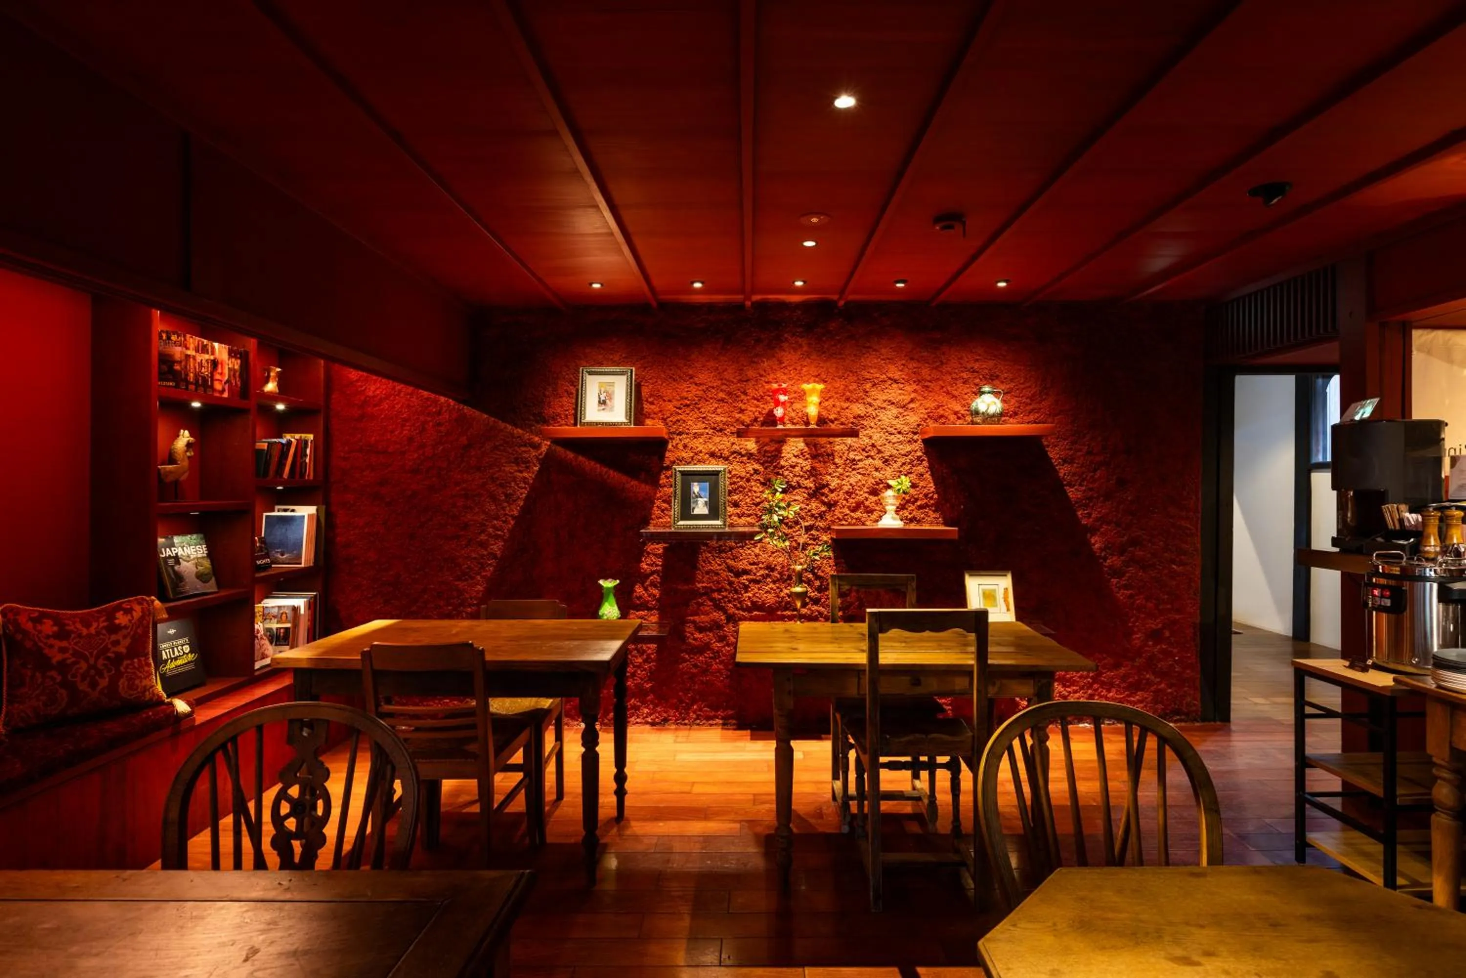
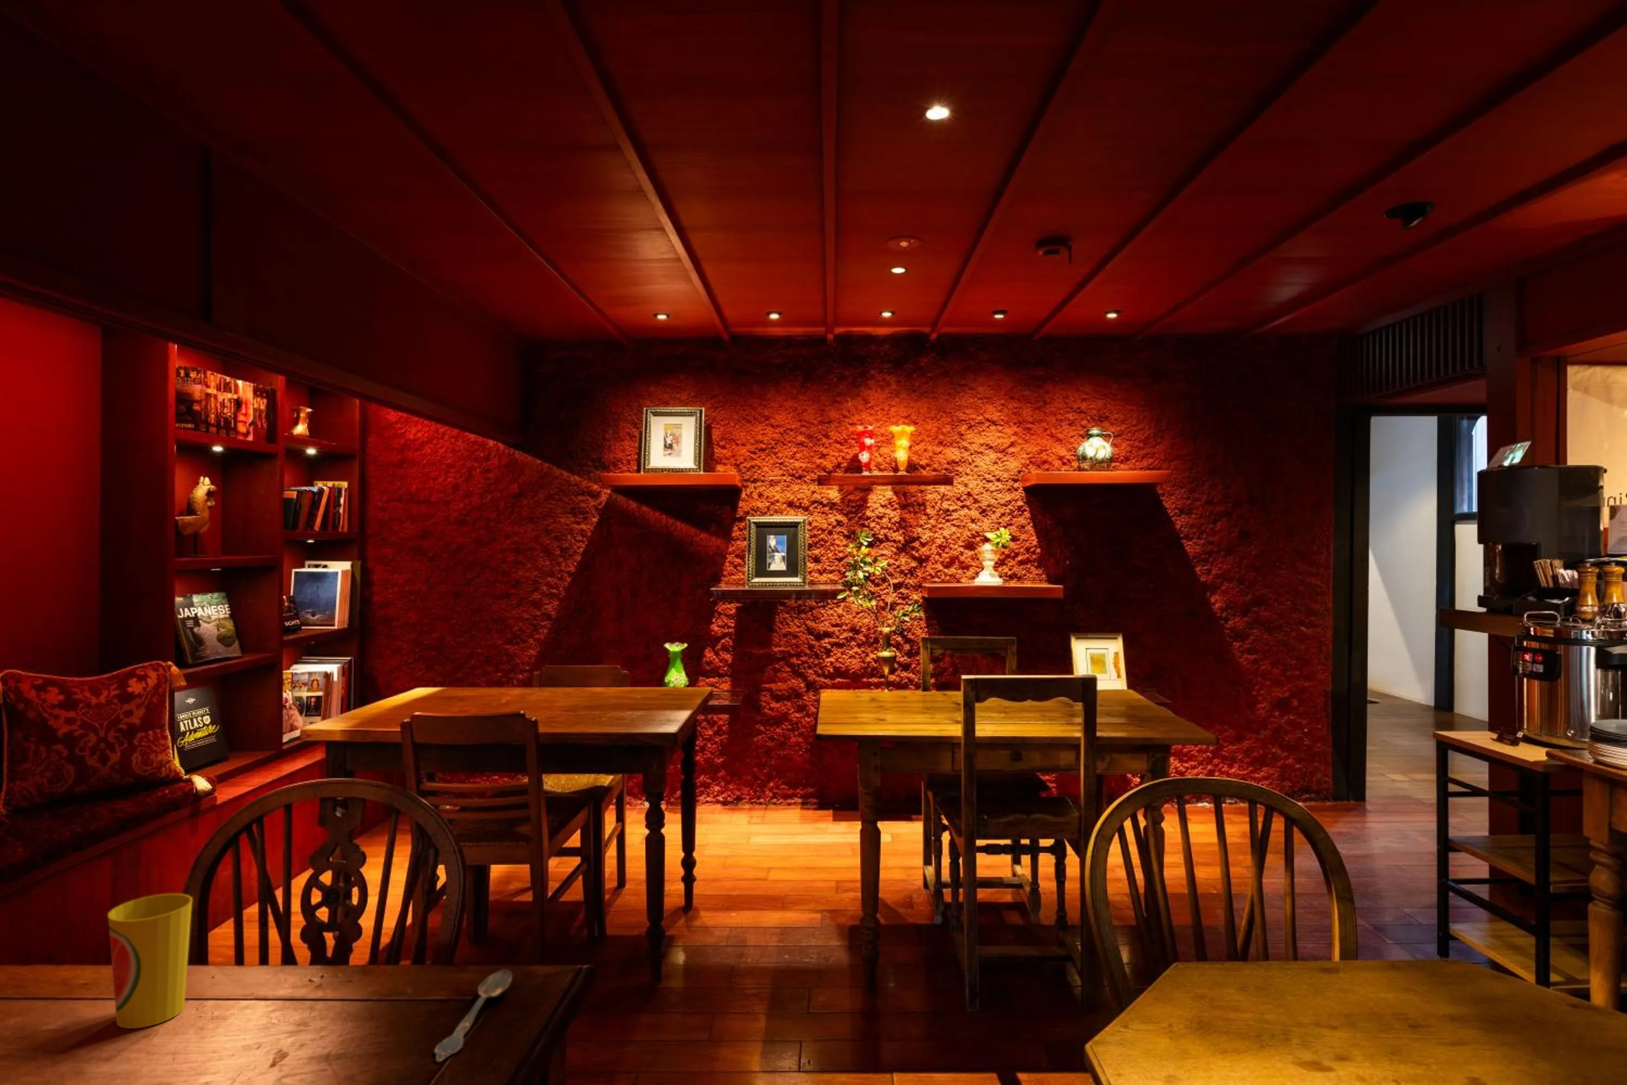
+ spoon [434,968,512,1063]
+ cup [108,894,193,1029]
